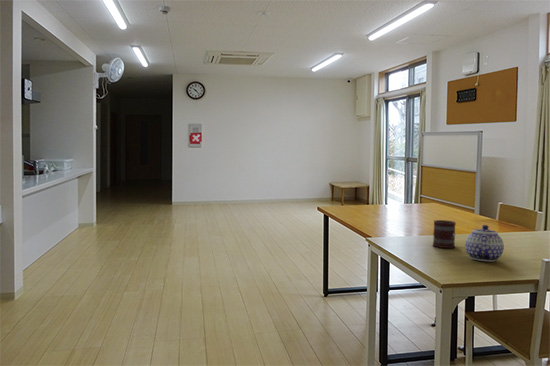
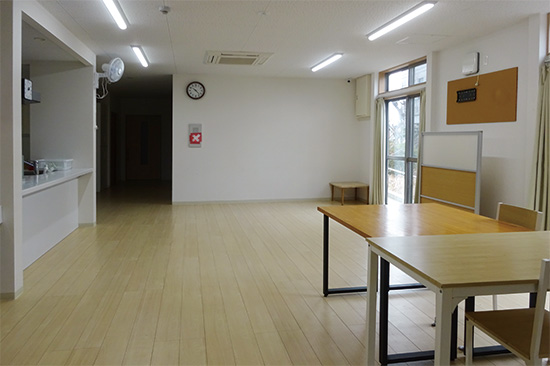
- mug [432,219,457,249]
- teapot [464,224,505,262]
